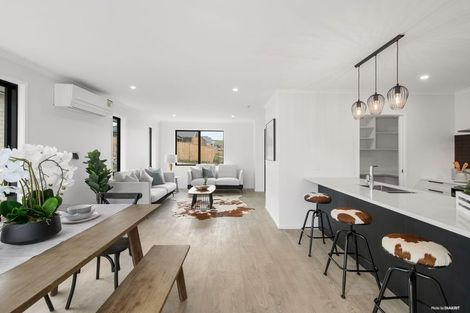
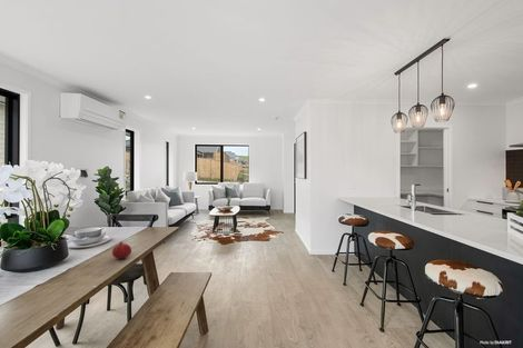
+ fruit [111,240,132,260]
